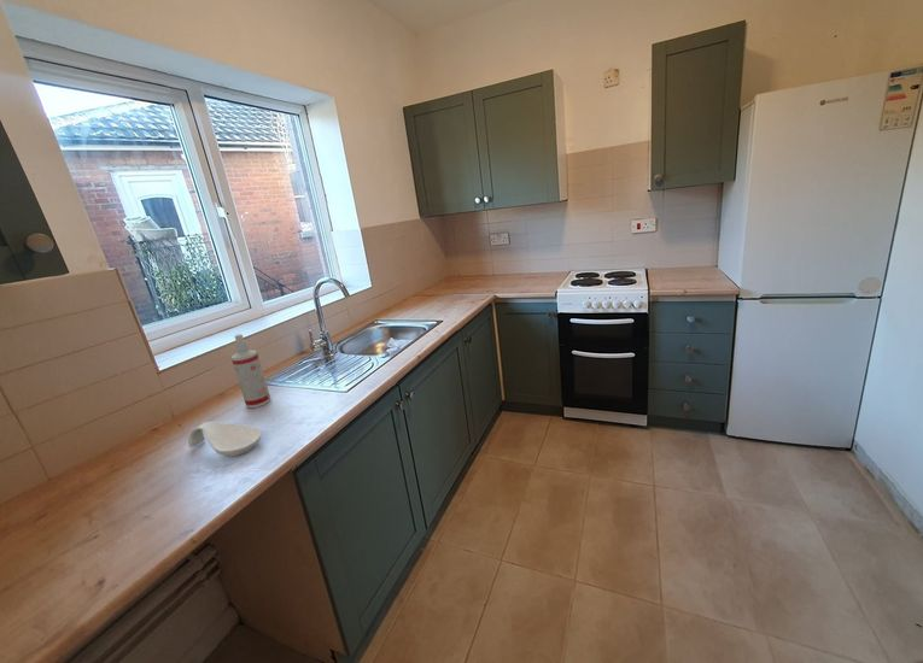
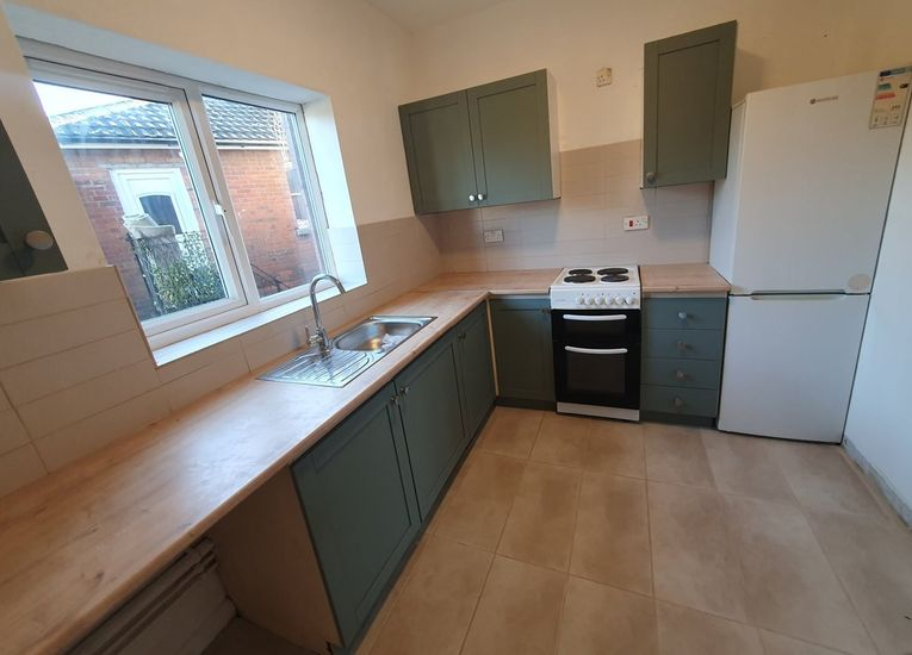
- spoon rest [187,421,263,458]
- spray bottle [230,333,271,409]
